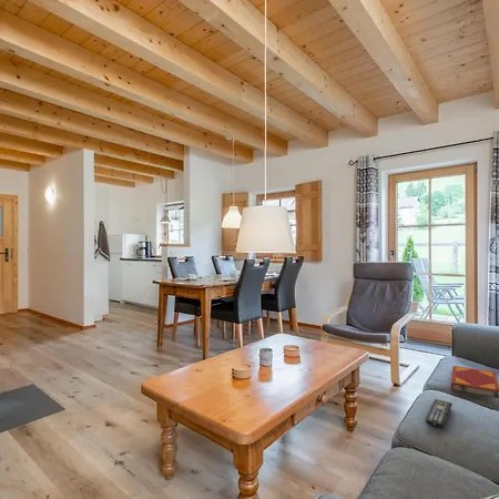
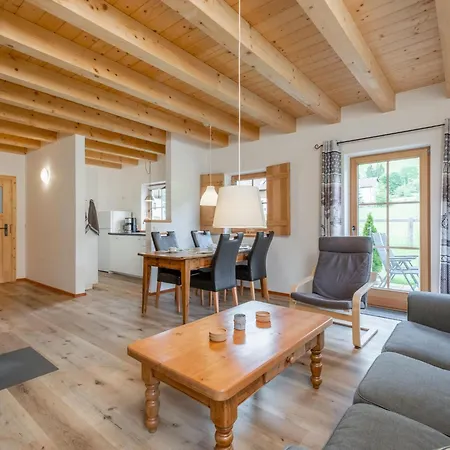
- remote control [425,398,454,429]
- hardback book [450,365,499,399]
